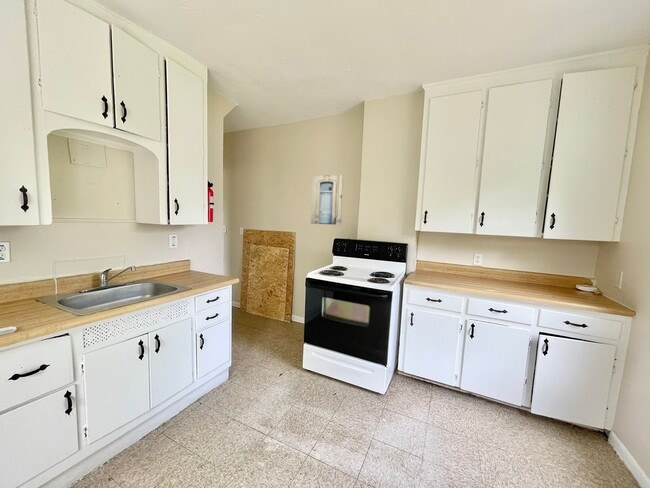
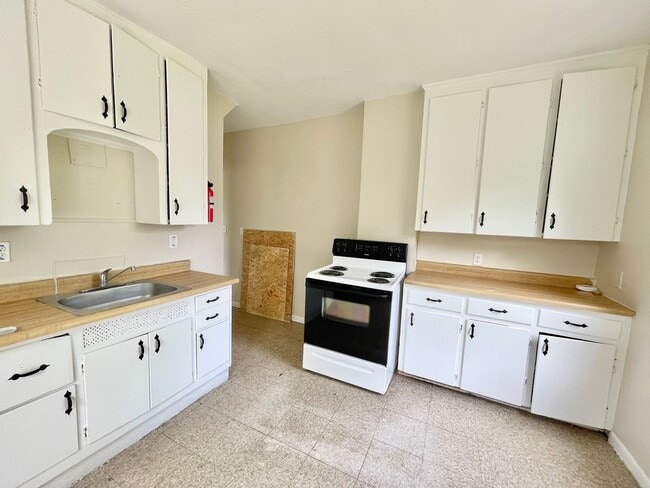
- wall art [310,174,344,226]
